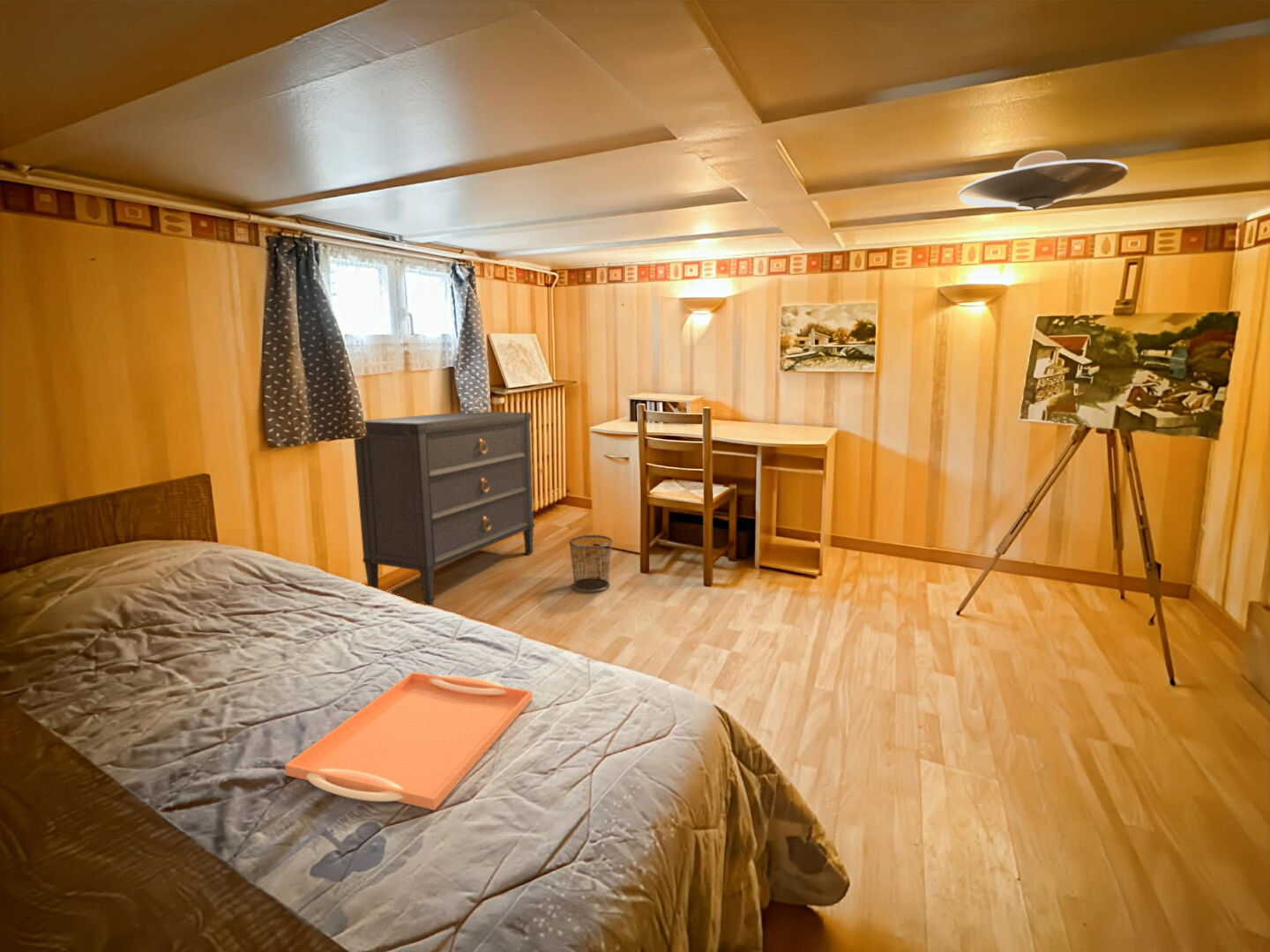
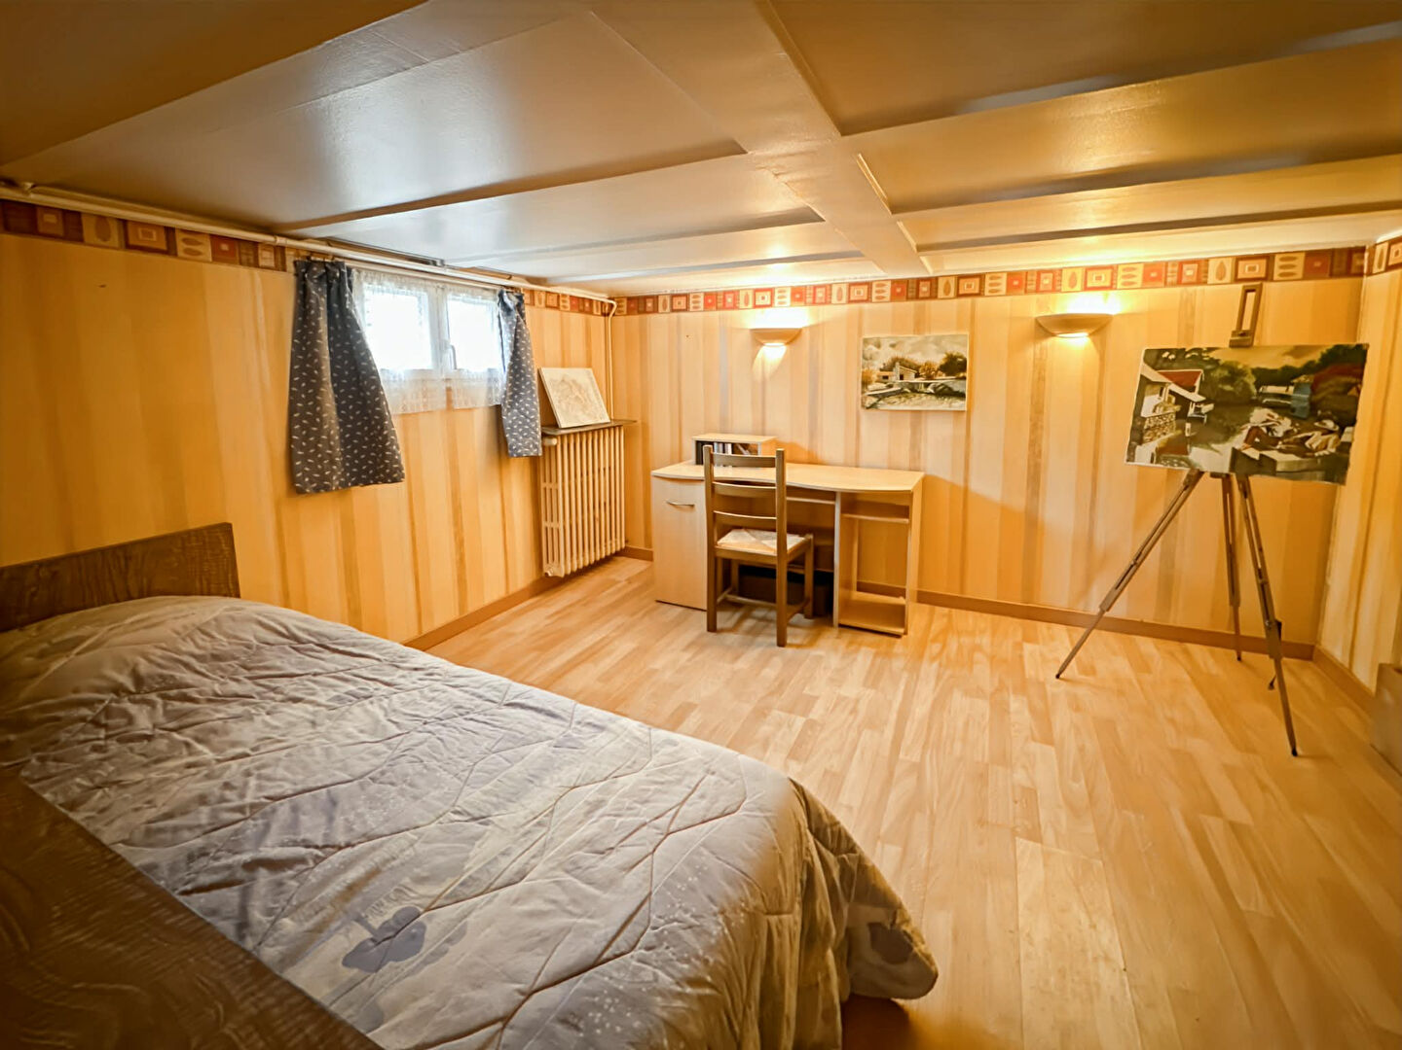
- dresser [353,411,535,607]
- serving tray [284,671,534,811]
- ceiling light [957,150,1129,212]
- waste bin [568,534,614,592]
